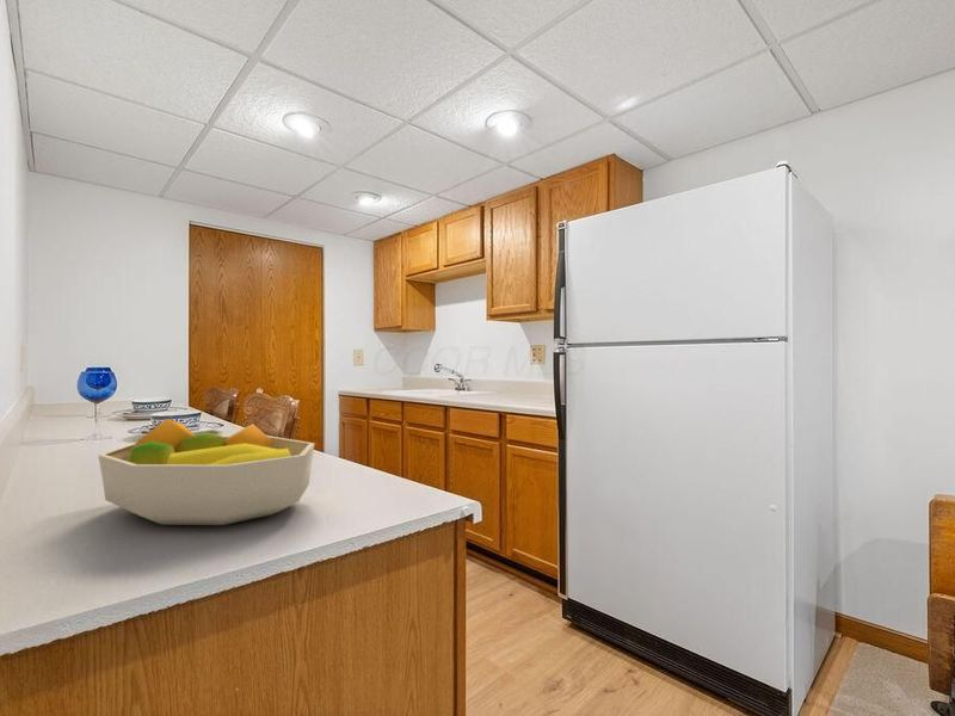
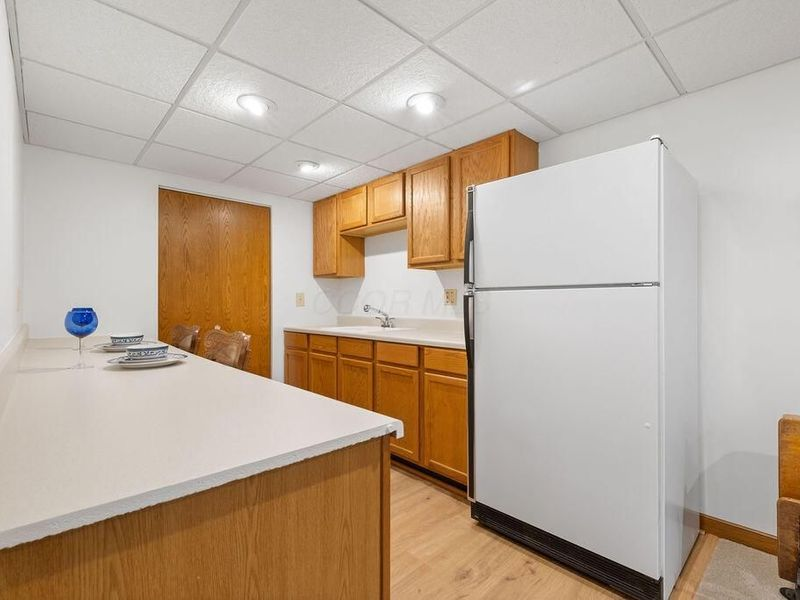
- fruit bowl [97,418,315,526]
